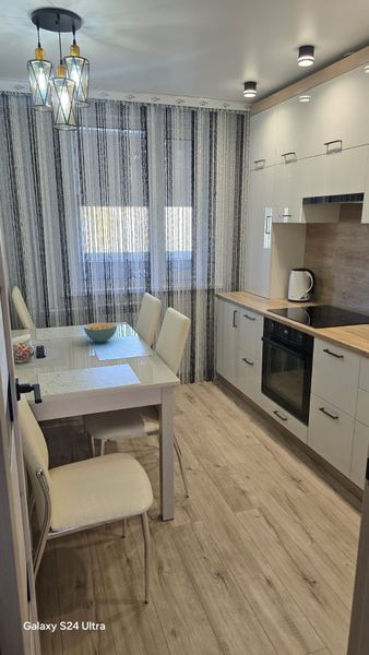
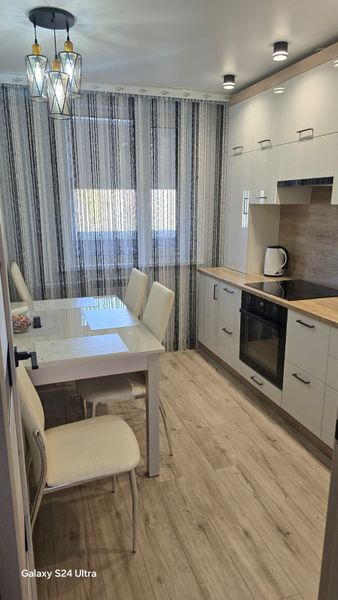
- cereal bowl [83,322,118,344]
